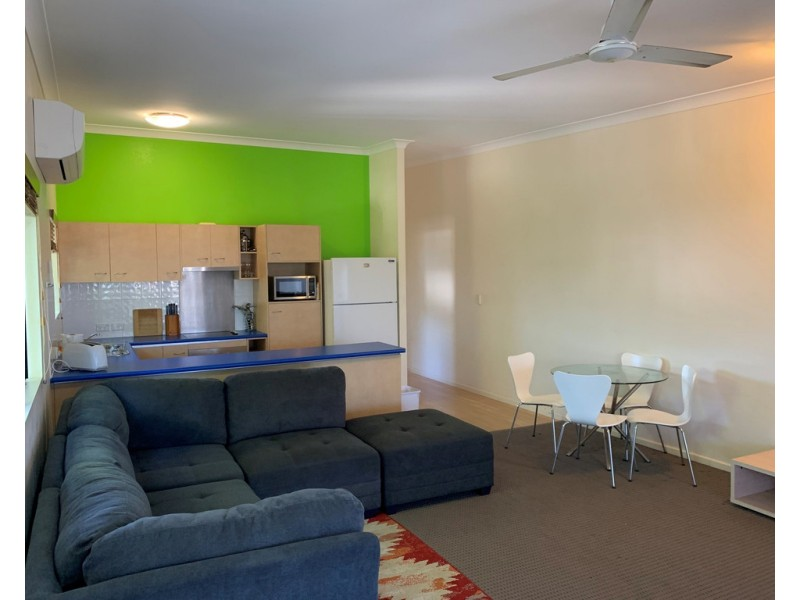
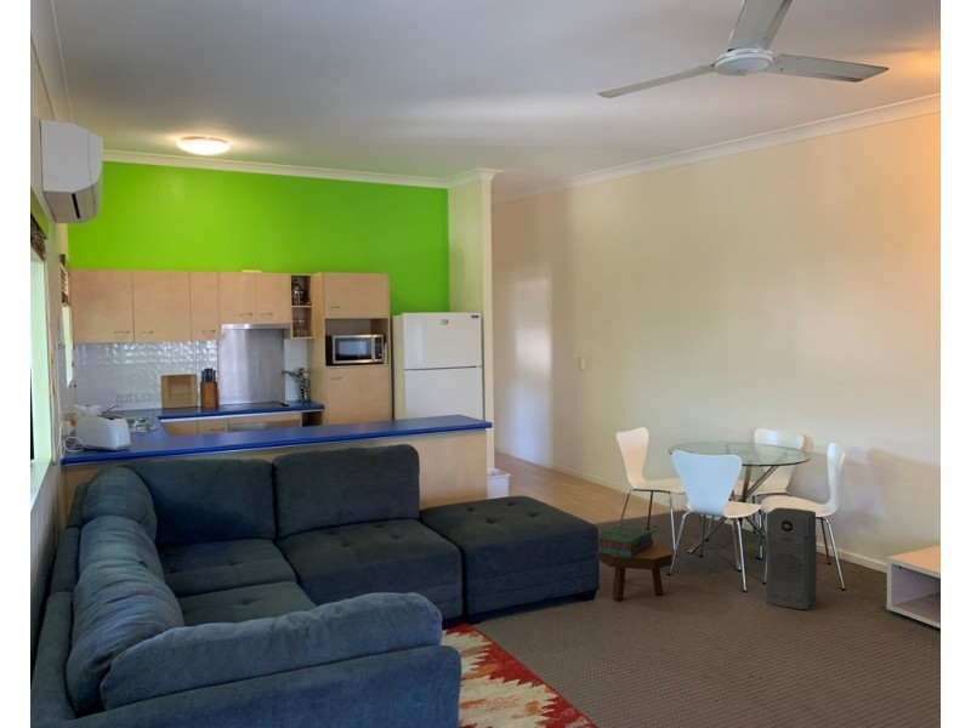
+ stack of books [595,525,654,558]
+ footstool [594,541,674,602]
+ air purifier [765,506,818,610]
